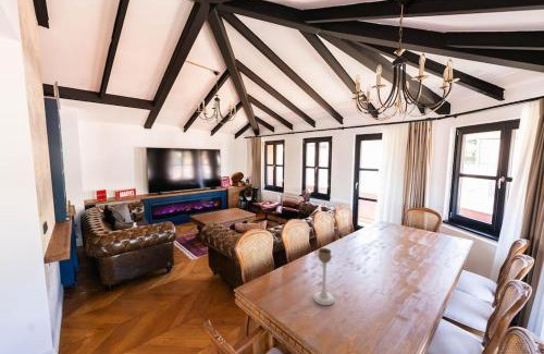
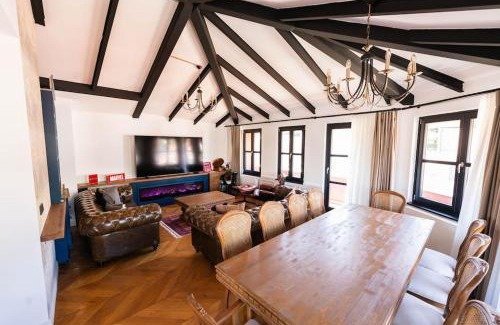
- candle holder [312,247,335,306]
